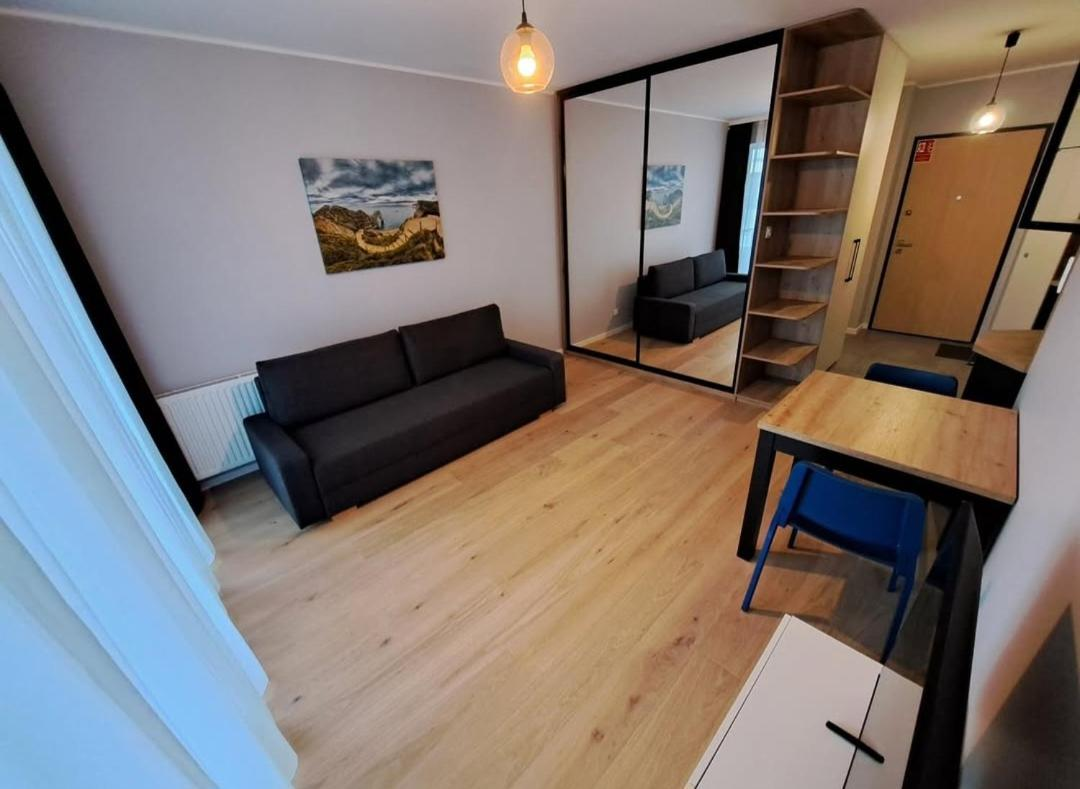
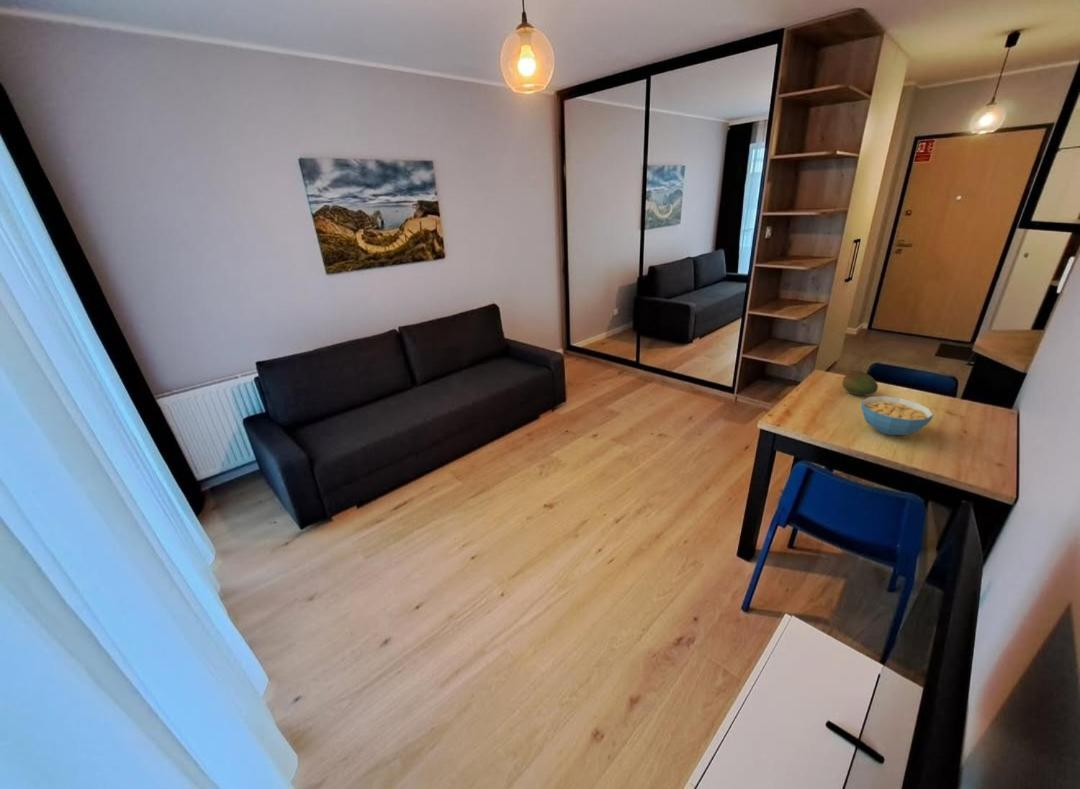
+ cereal bowl [860,395,934,436]
+ fruit [841,369,879,397]
